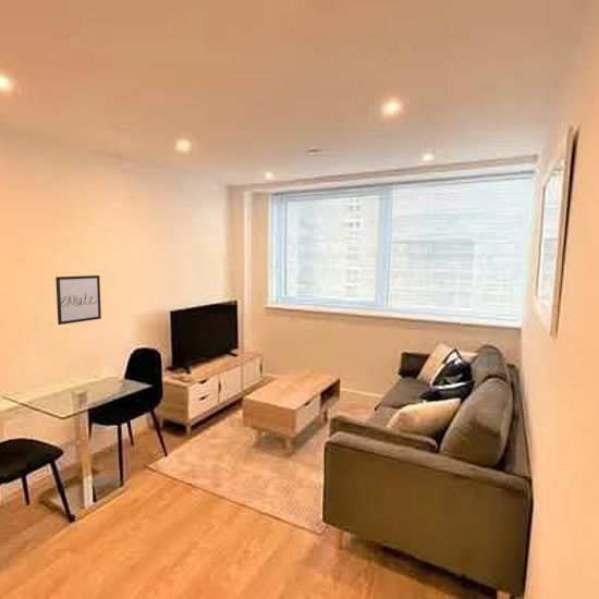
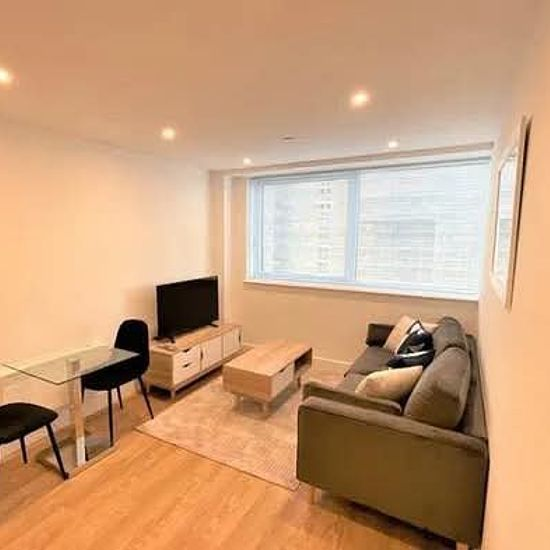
- wall art [54,274,102,326]
